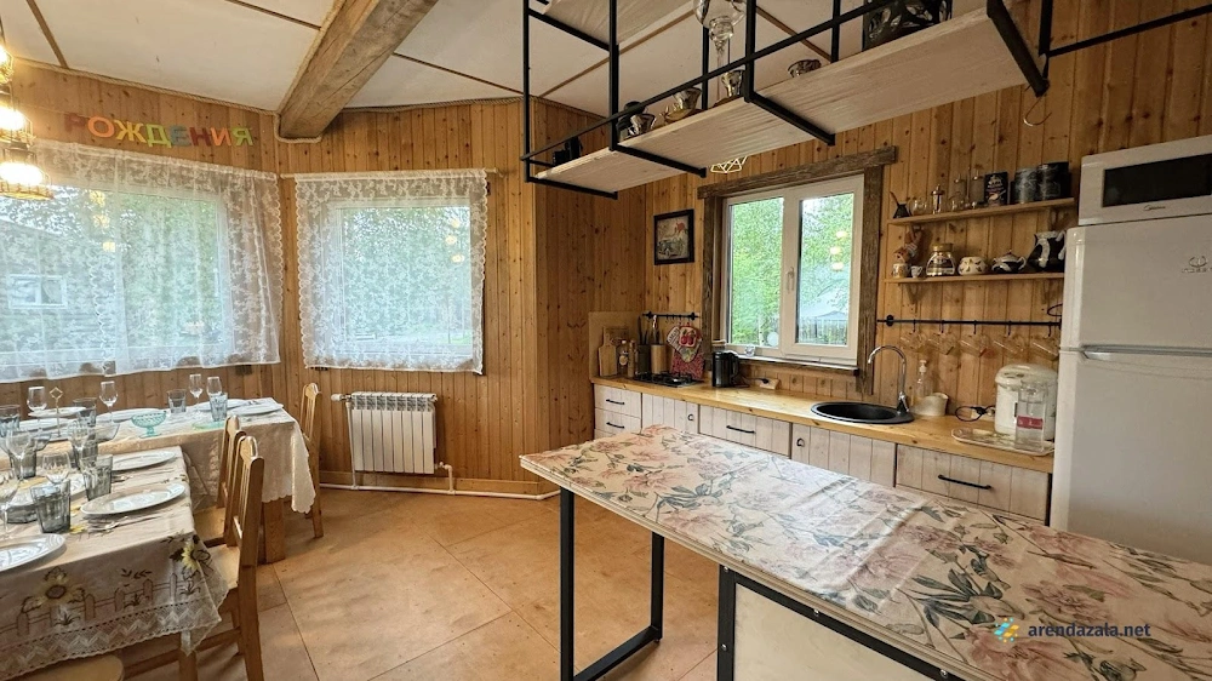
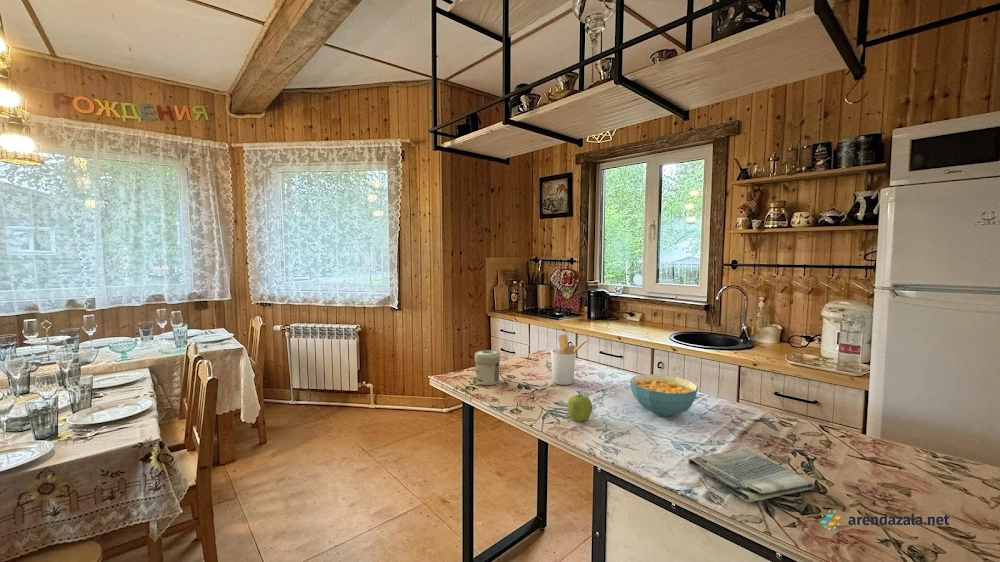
+ utensil holder [550,333,588,386]
+ jar [474,349,501,386]
+ dish towel [687,447,816,503]
+ cereal bowl [629,373,699,418]
+ fruit [566,392,593,423]
